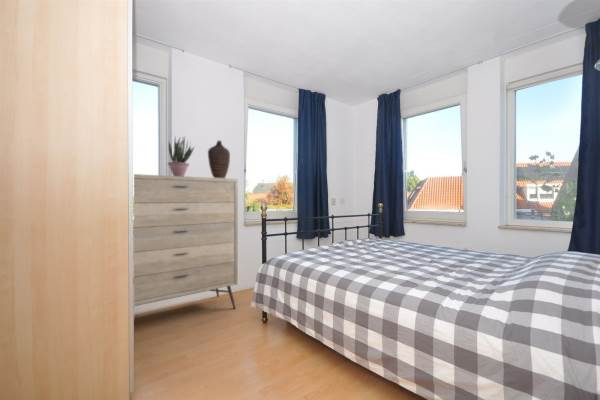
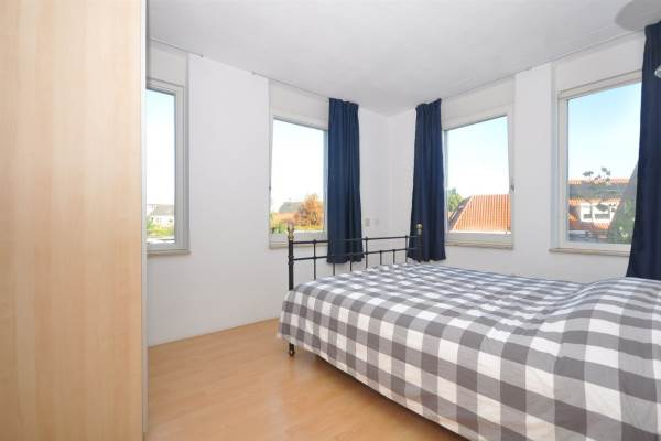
- dresser [132,173,239,310]
- potted plant [167,134,195,177]
- decorative vase [207,140,231,178]
